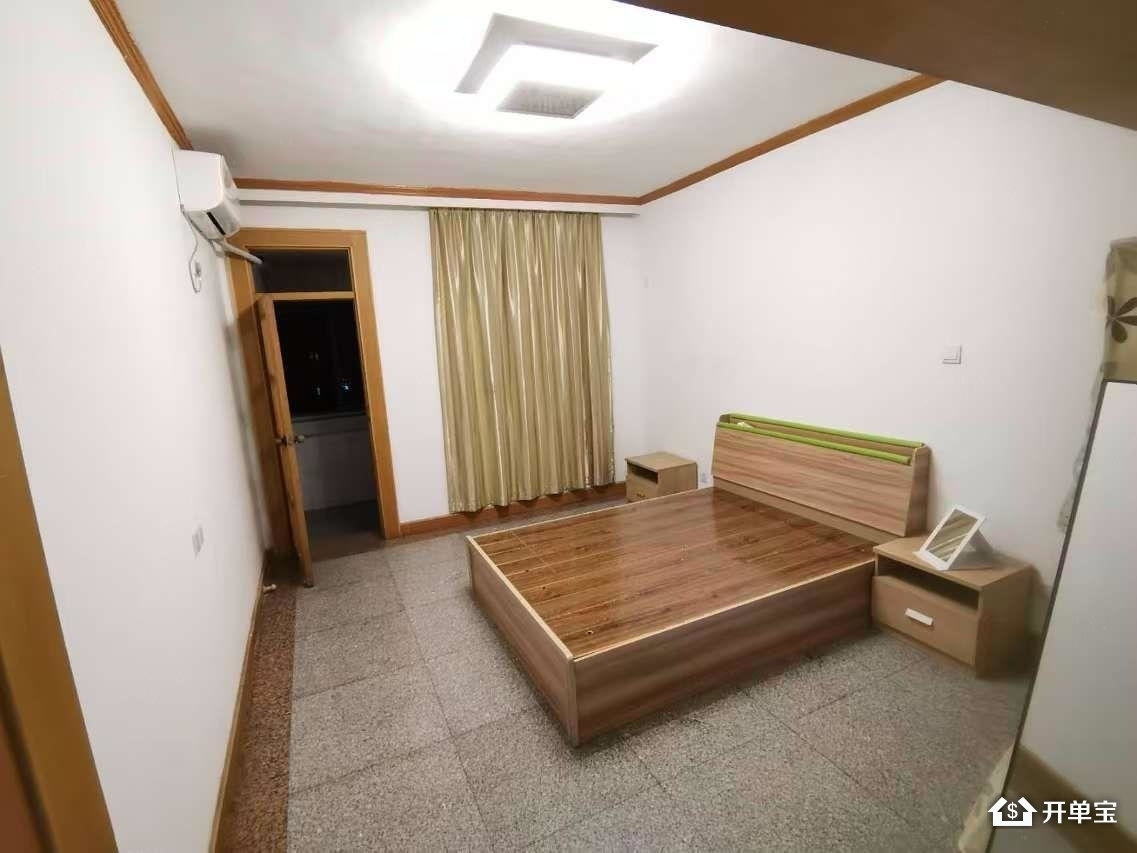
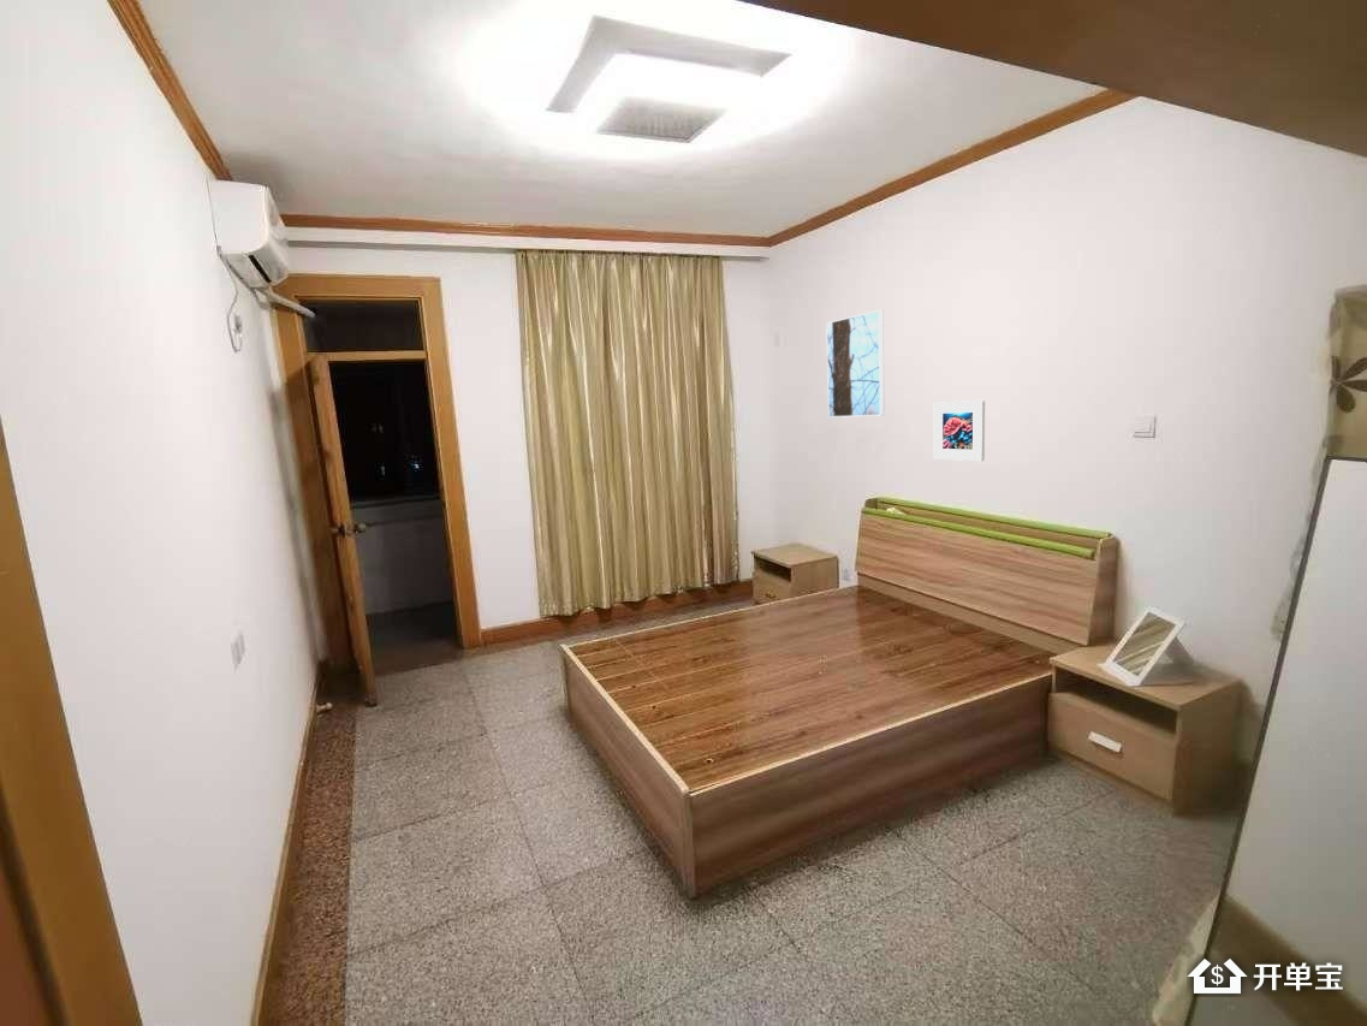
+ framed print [825,309,886,419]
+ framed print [933,399,986,462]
